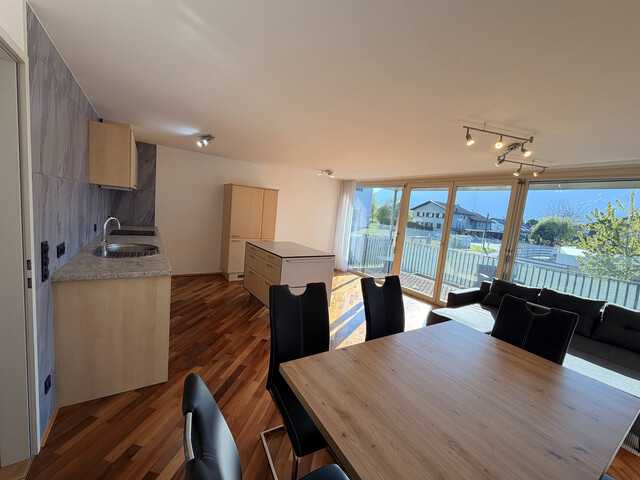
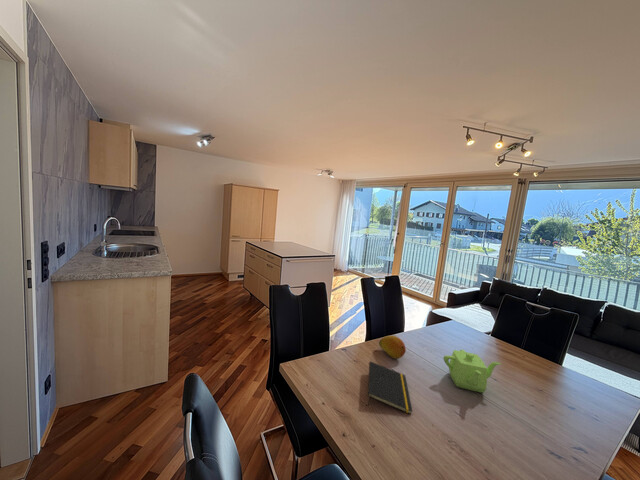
+ fruit [378,335,407,360]
+ notepad [367,360,413,415]
+ teapot [442,349,502,394]
